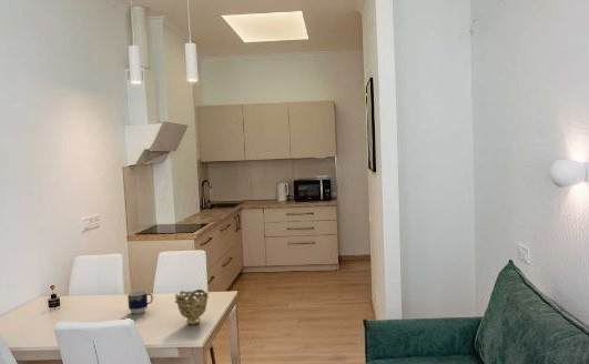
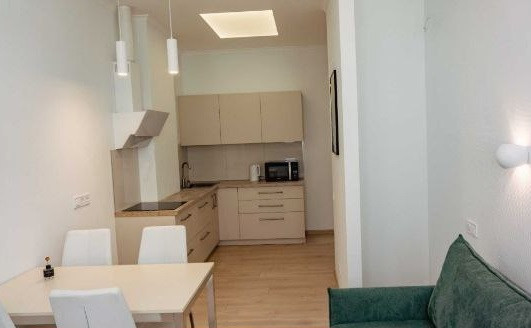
- cup [126,289,154,315]
- decorative bowl [174,289,210,326]
